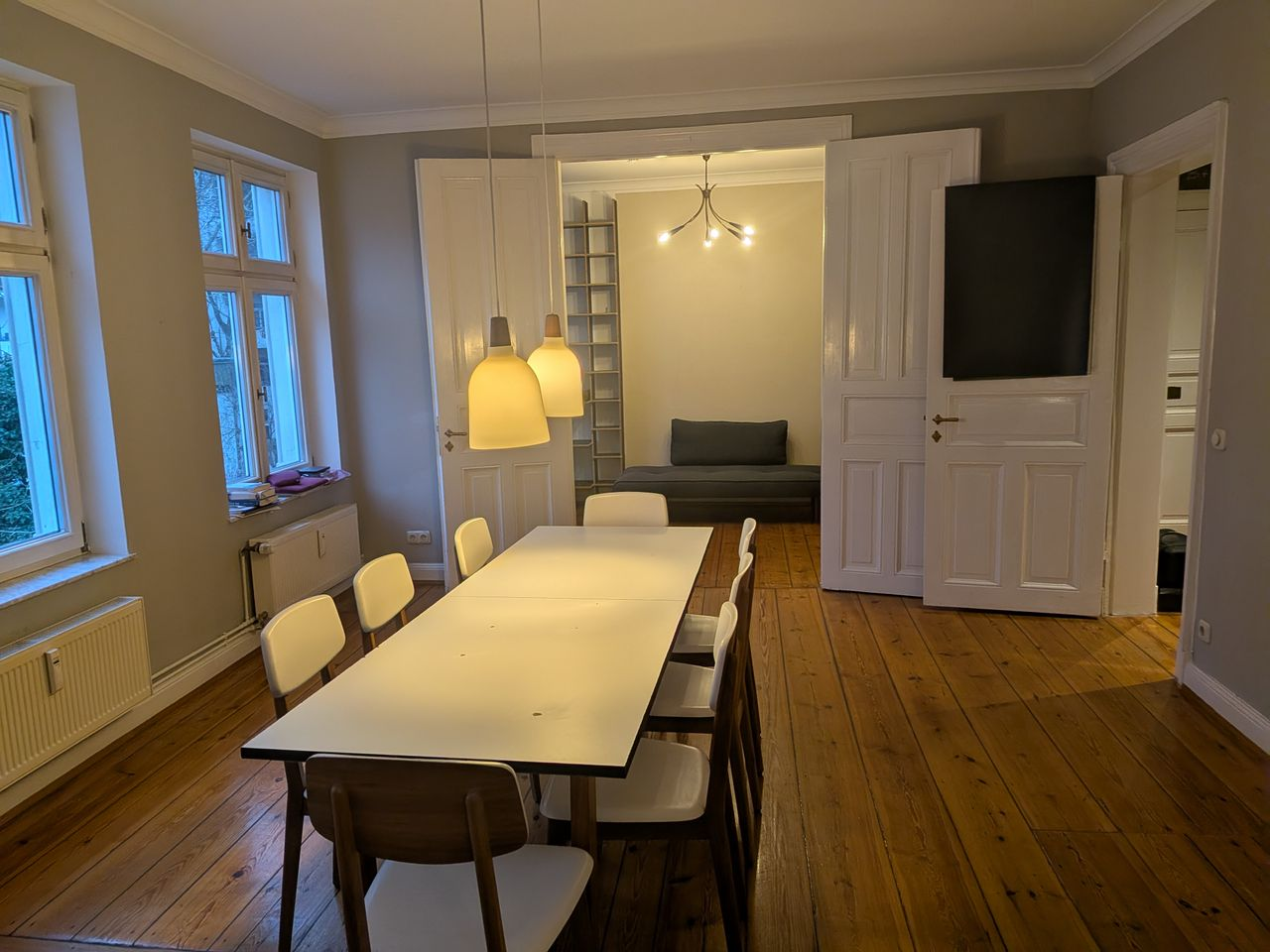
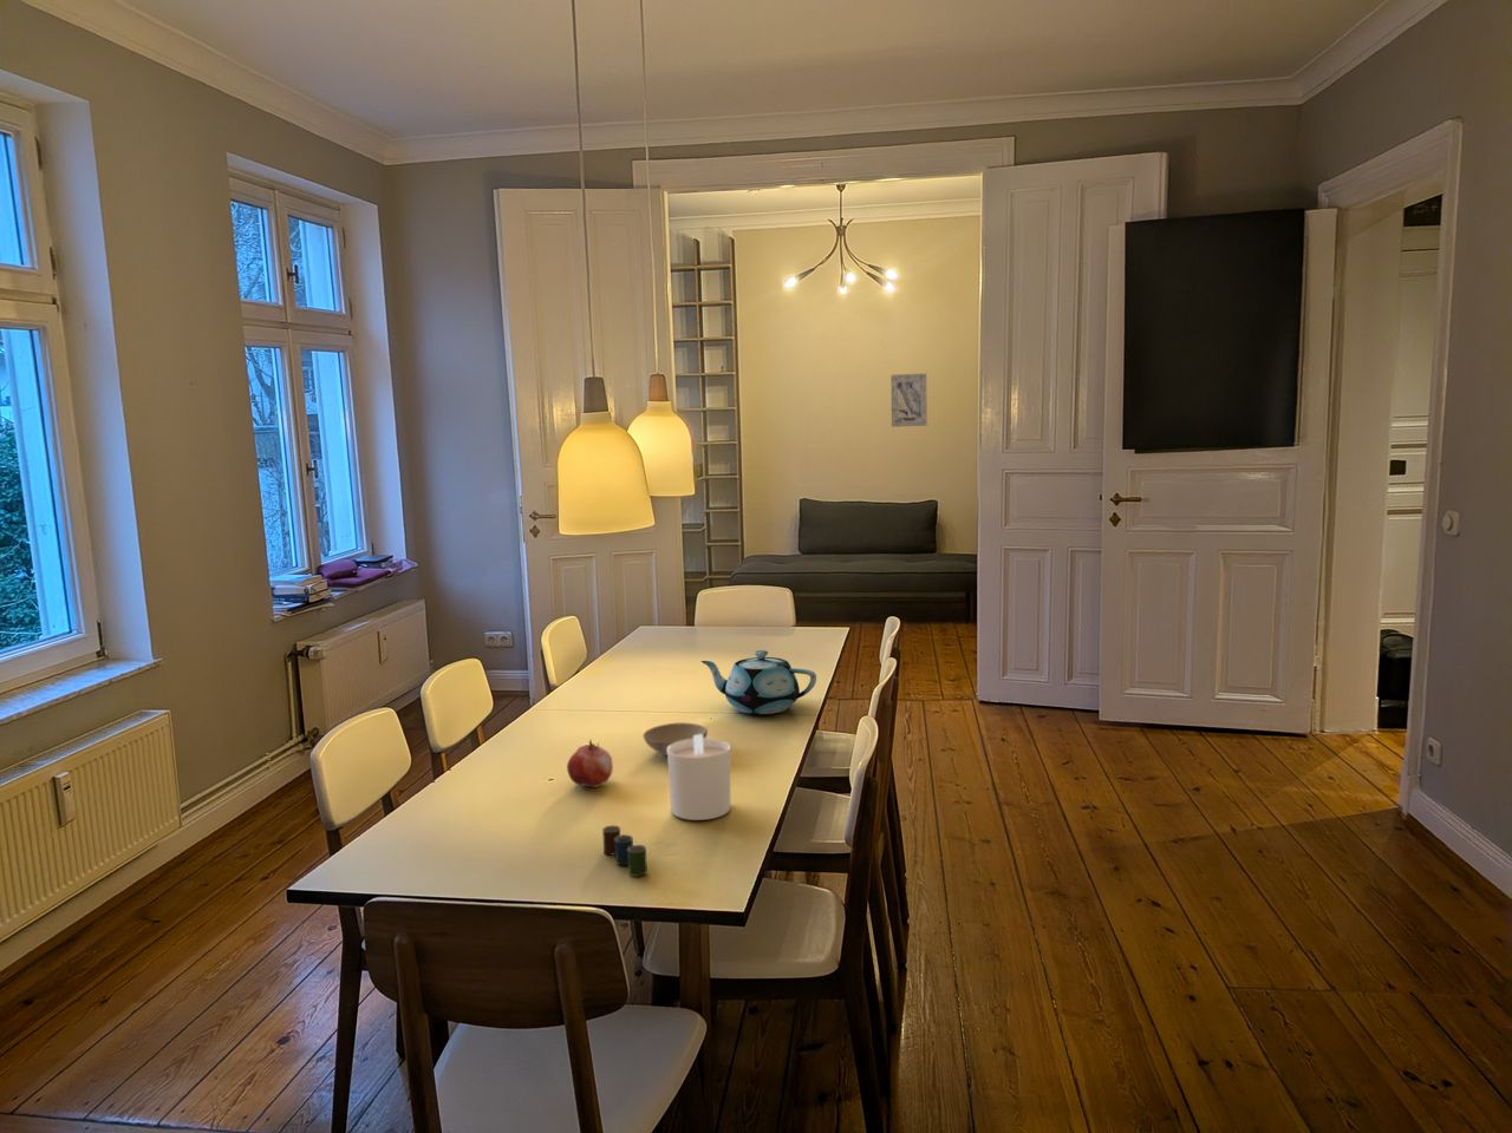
+ bowl [642,721,708,757]
+ wall art [889,371,929,428]
+ candle [667,734,731,821]
+ fruit [566,739,614,788]
+ cup [601,824,649,877]
+ teapot [699,649,818,715]
